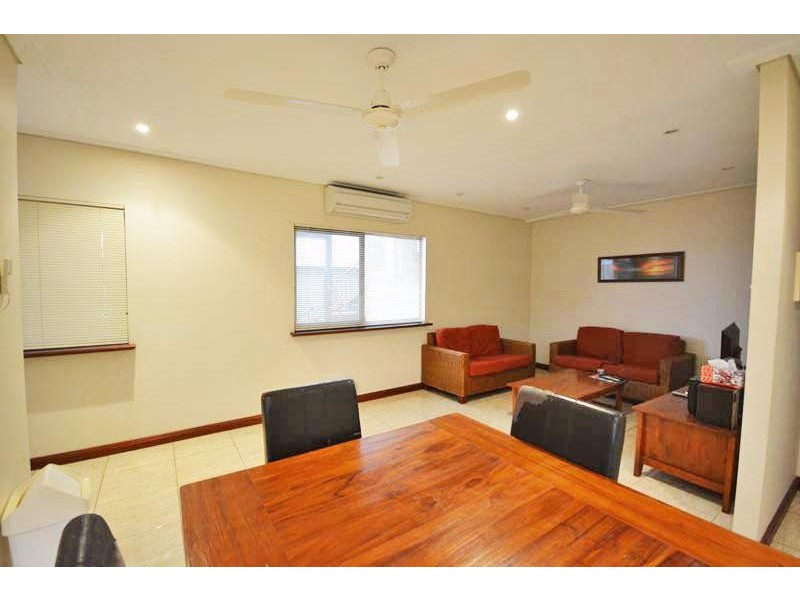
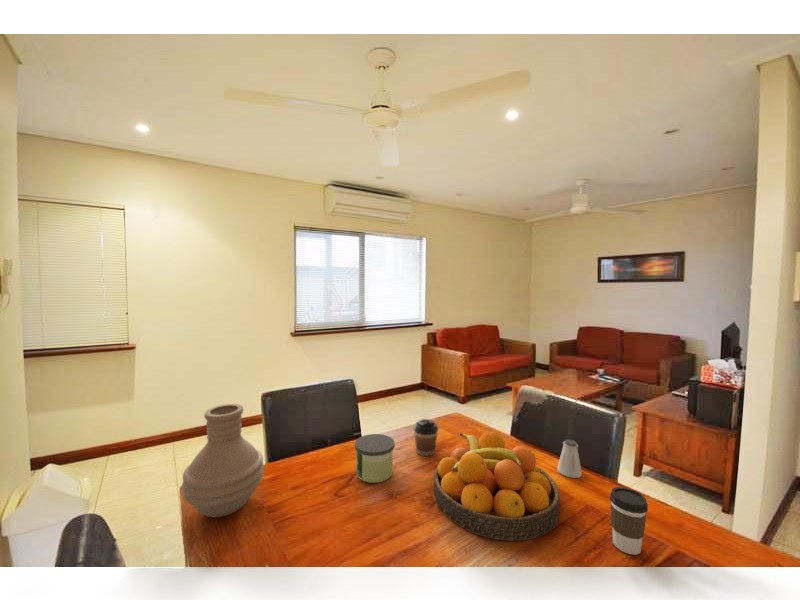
+ coffee cup [413,418,439,457]
+ candle [354,433,396,484]
+ vase [181,403,265,518]
+ fruit bowl [433,430,561,542]
+ saltshaker [556,438,583,479]
+ coffee cup [609,486,649,556]
